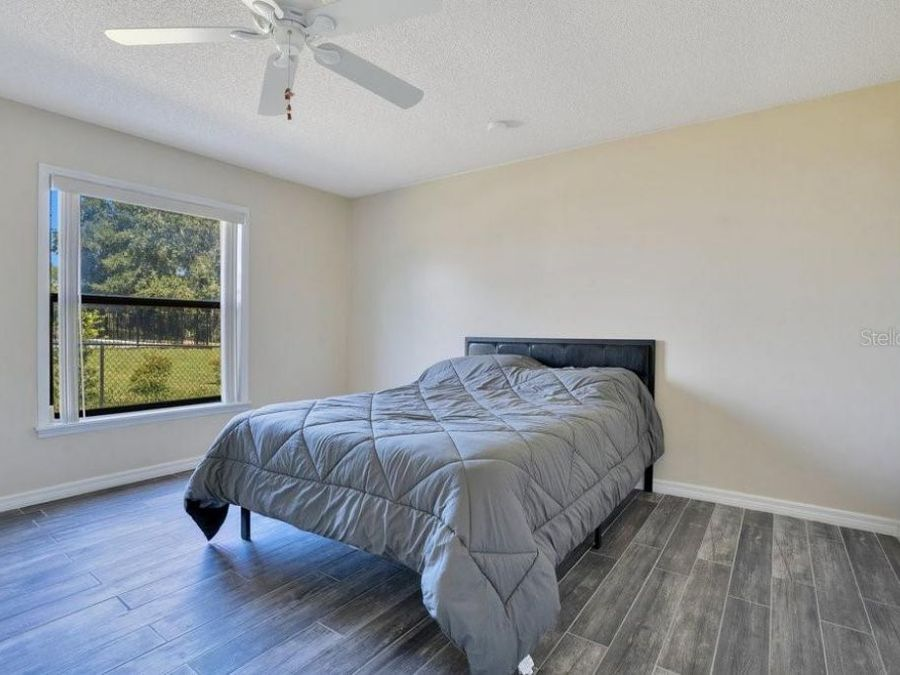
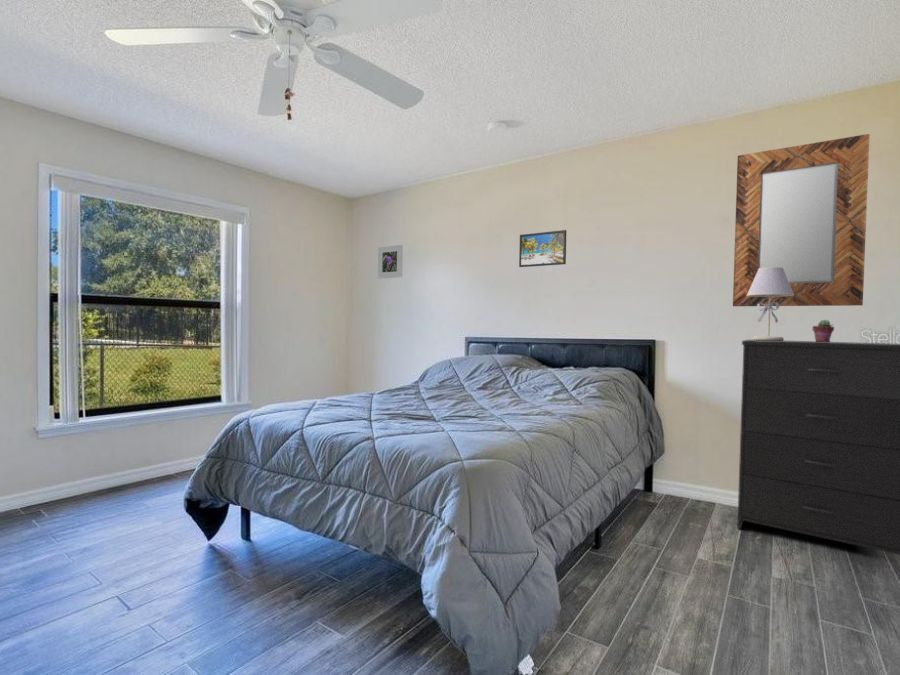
+ potted succulent [812,319,835,342]
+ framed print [518,229,567,268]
+ home mirror [732,133,871,307]
+ table lamp [747,267,794,341]
+ dresser [736,339,900,556]
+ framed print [377,244,404,280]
